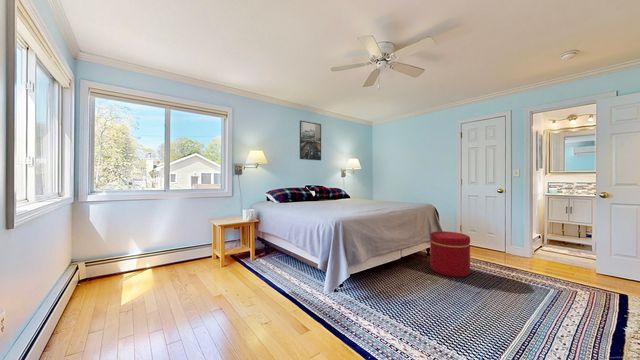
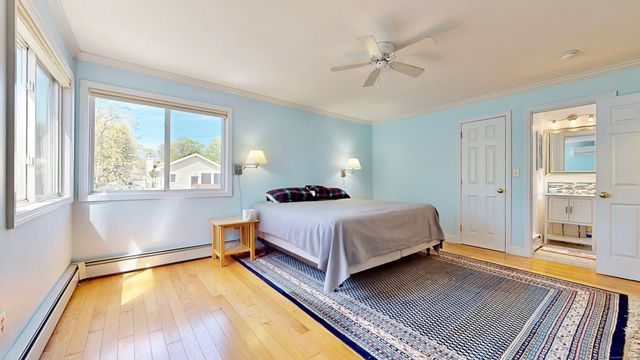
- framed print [299,119,322,161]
- ottoman [429,230,471,278]
